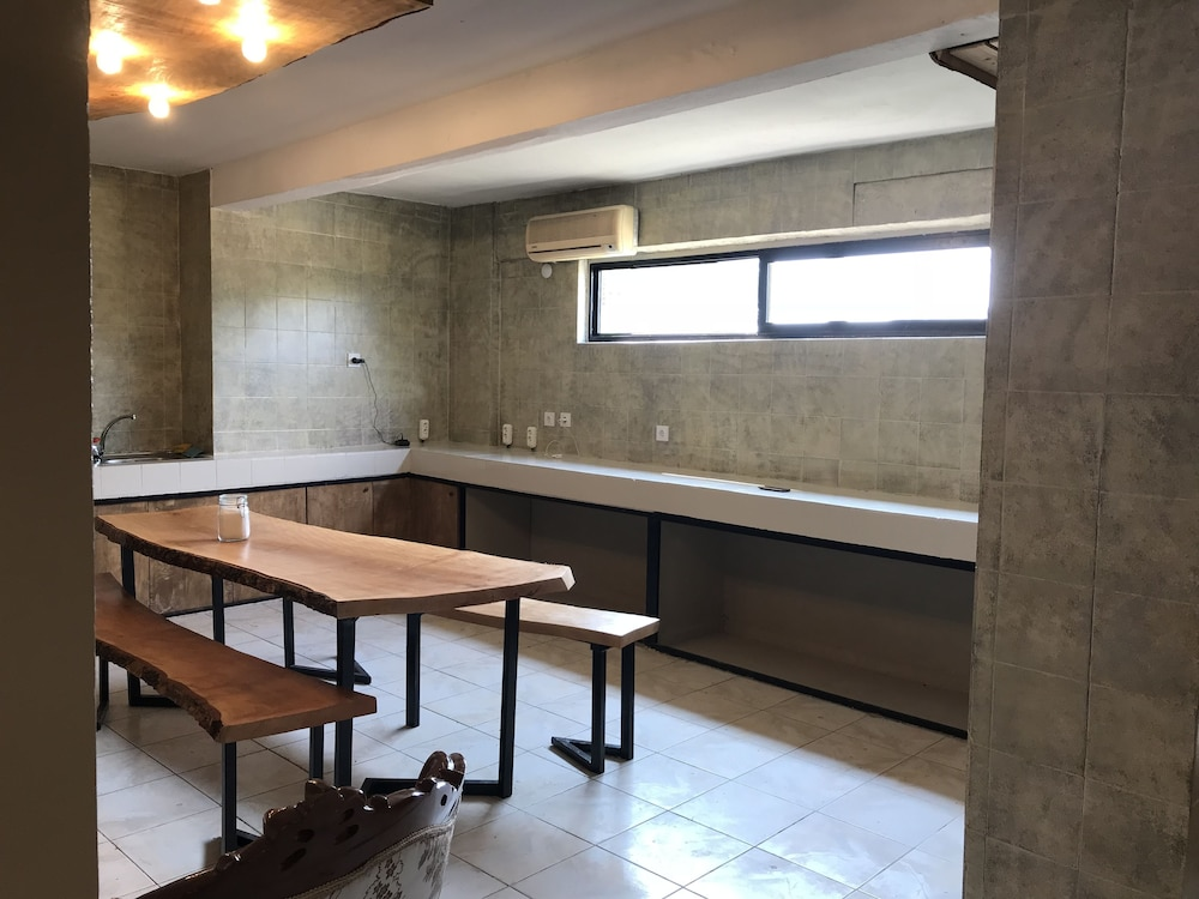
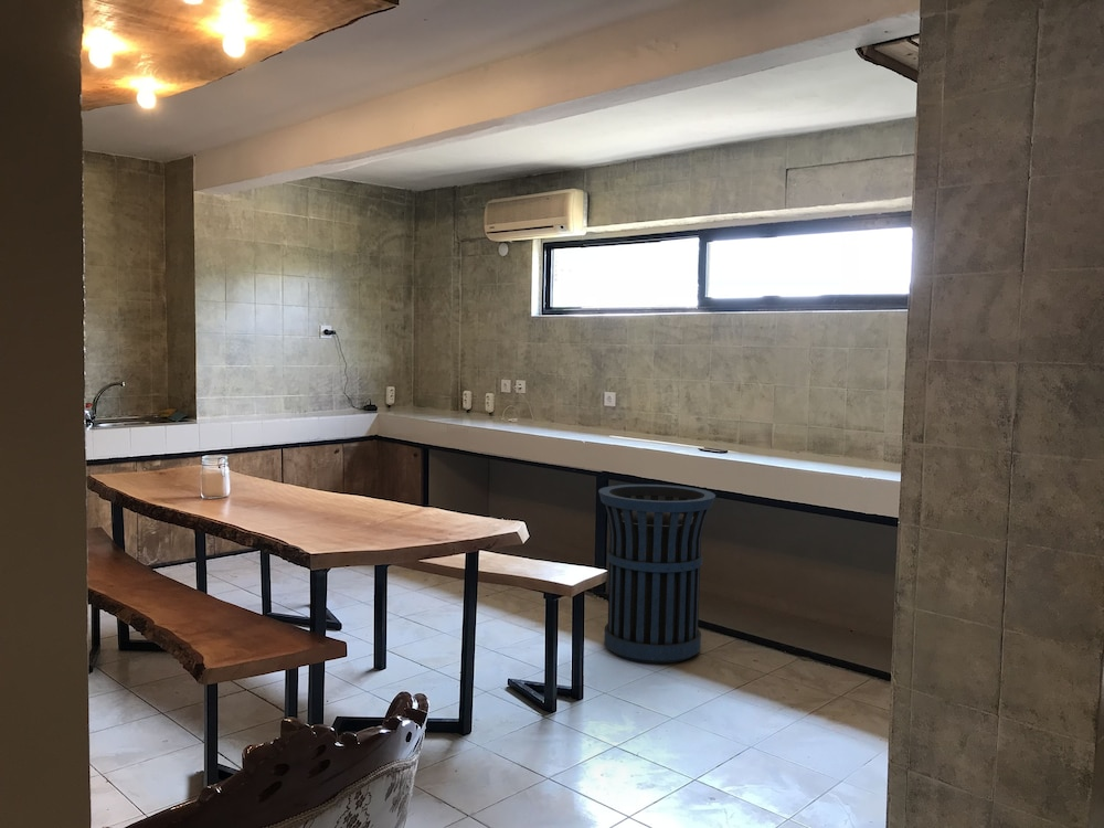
+ trash can [597,484,716,665]
